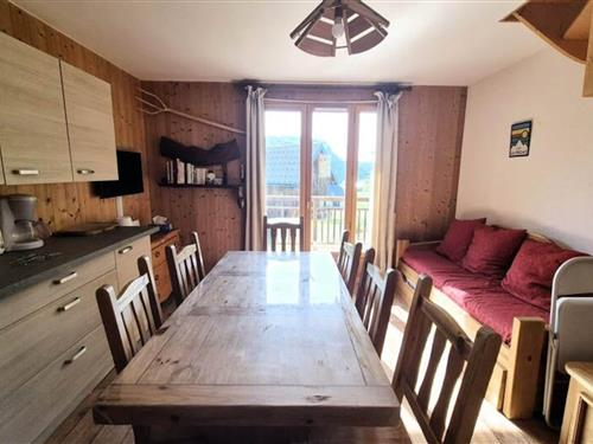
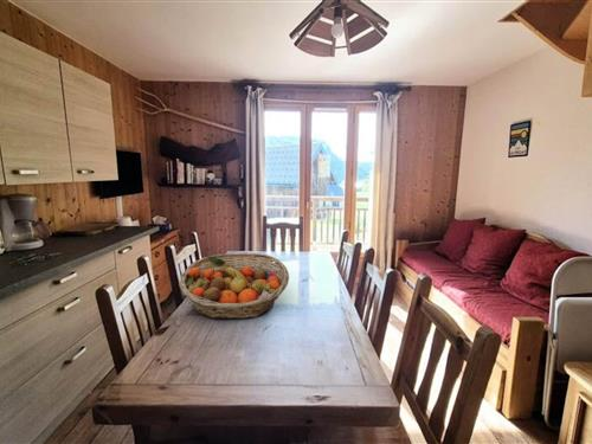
+ fruit basket [179,252,290,320]
